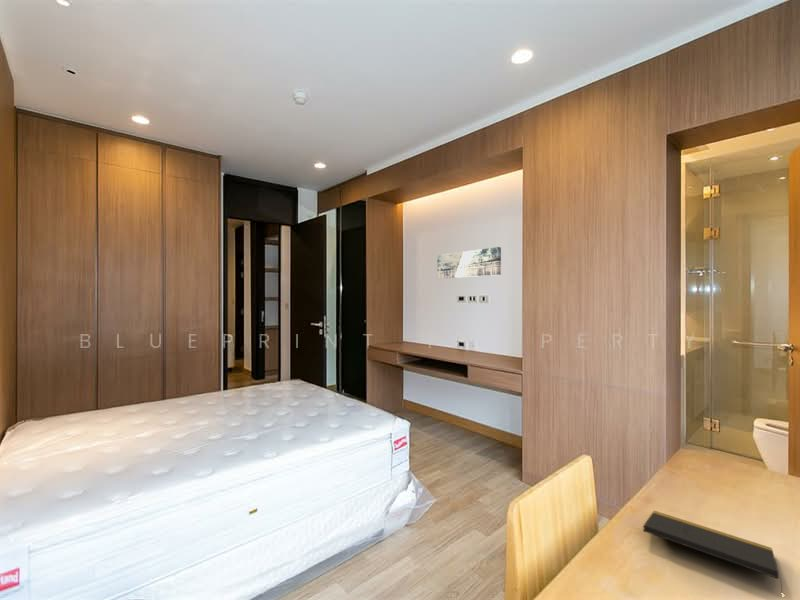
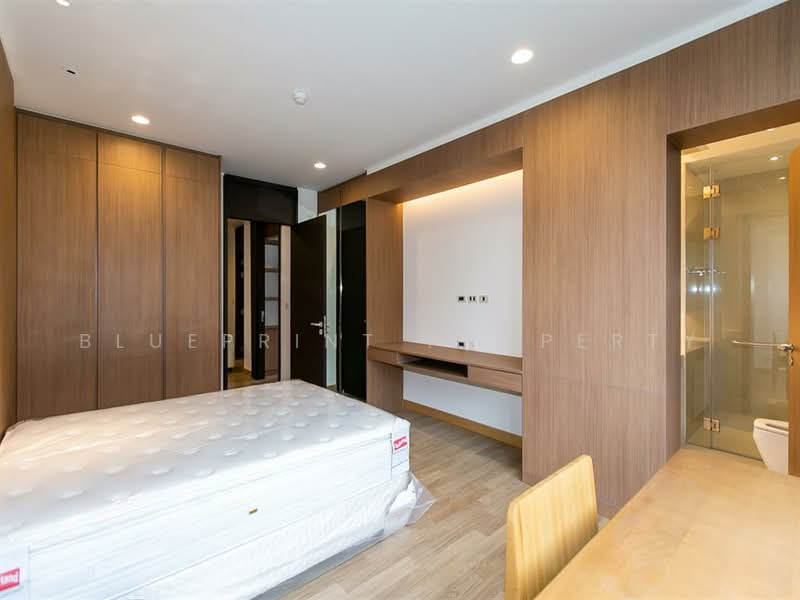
- wall art [436,246,502,280]
- notepad [643,510,783,592]
